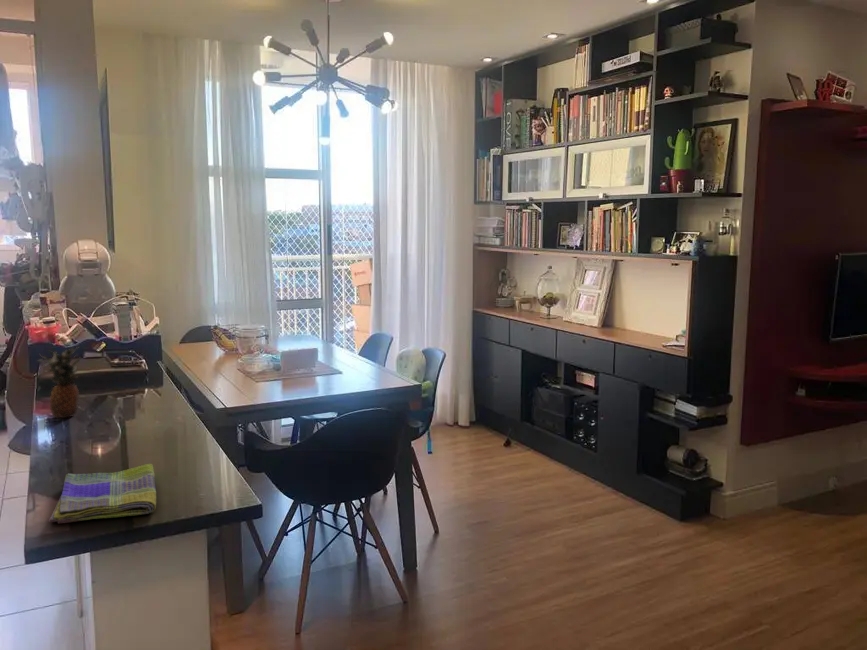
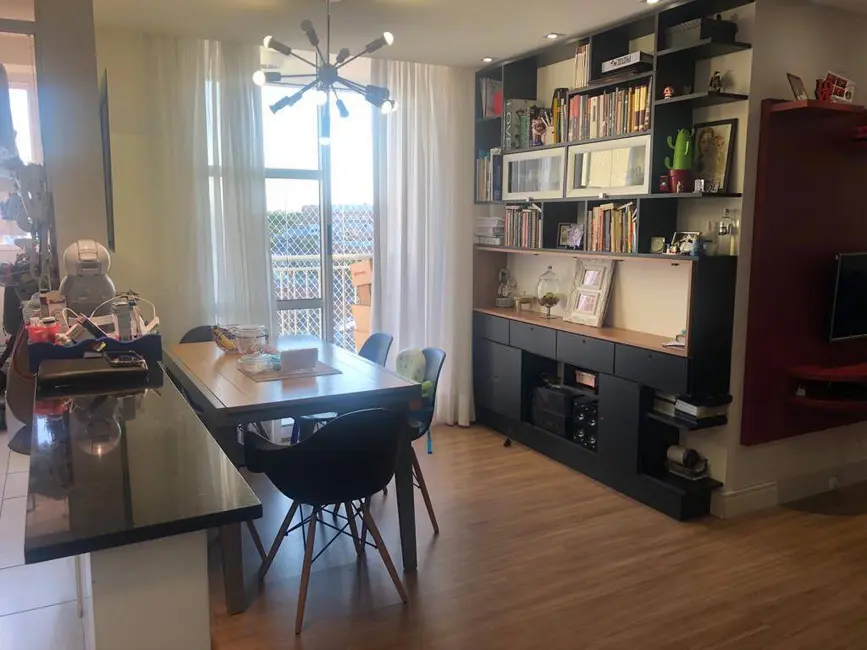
- fruit [36,345,83,419]
- dish towel [48,463,157,524]
